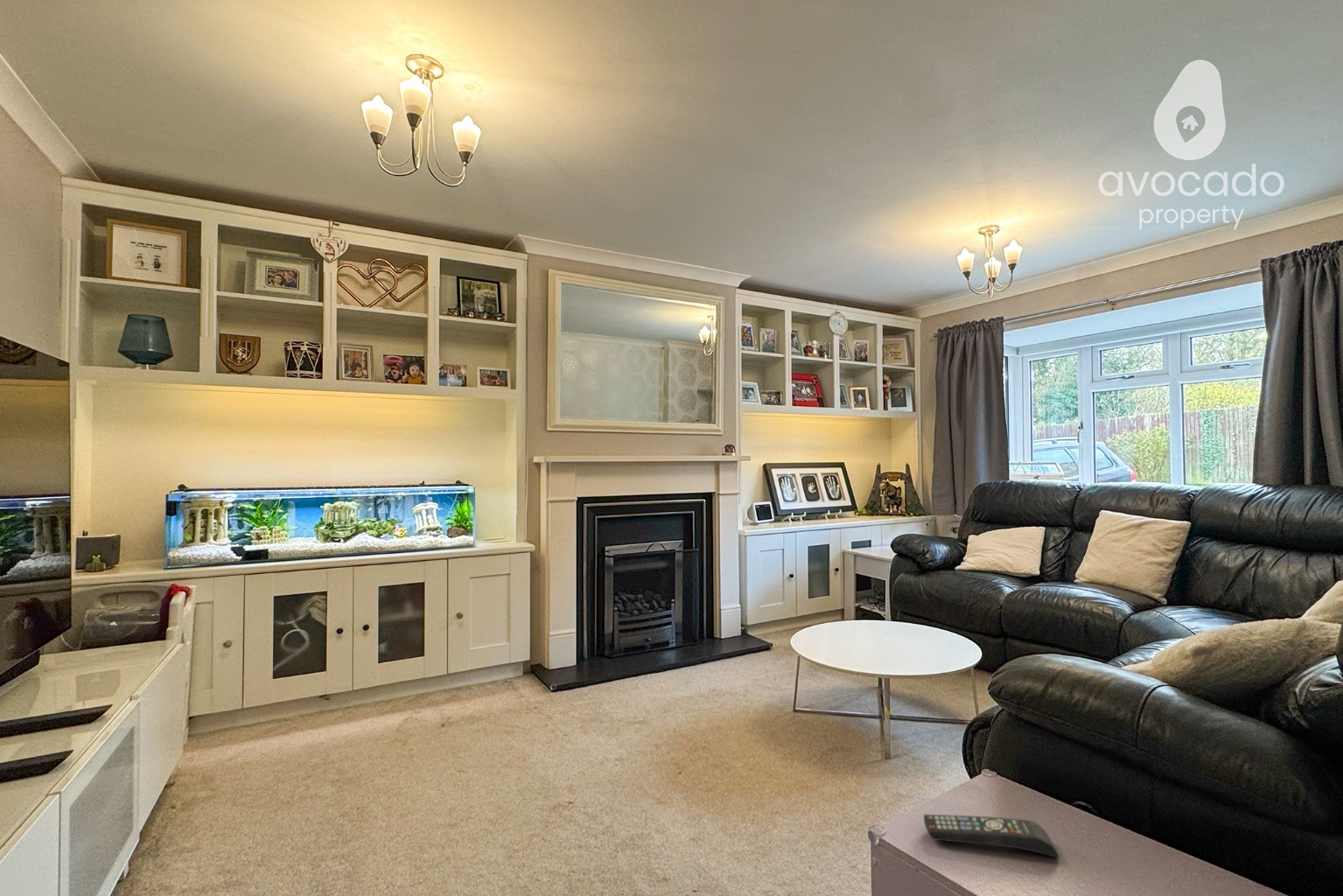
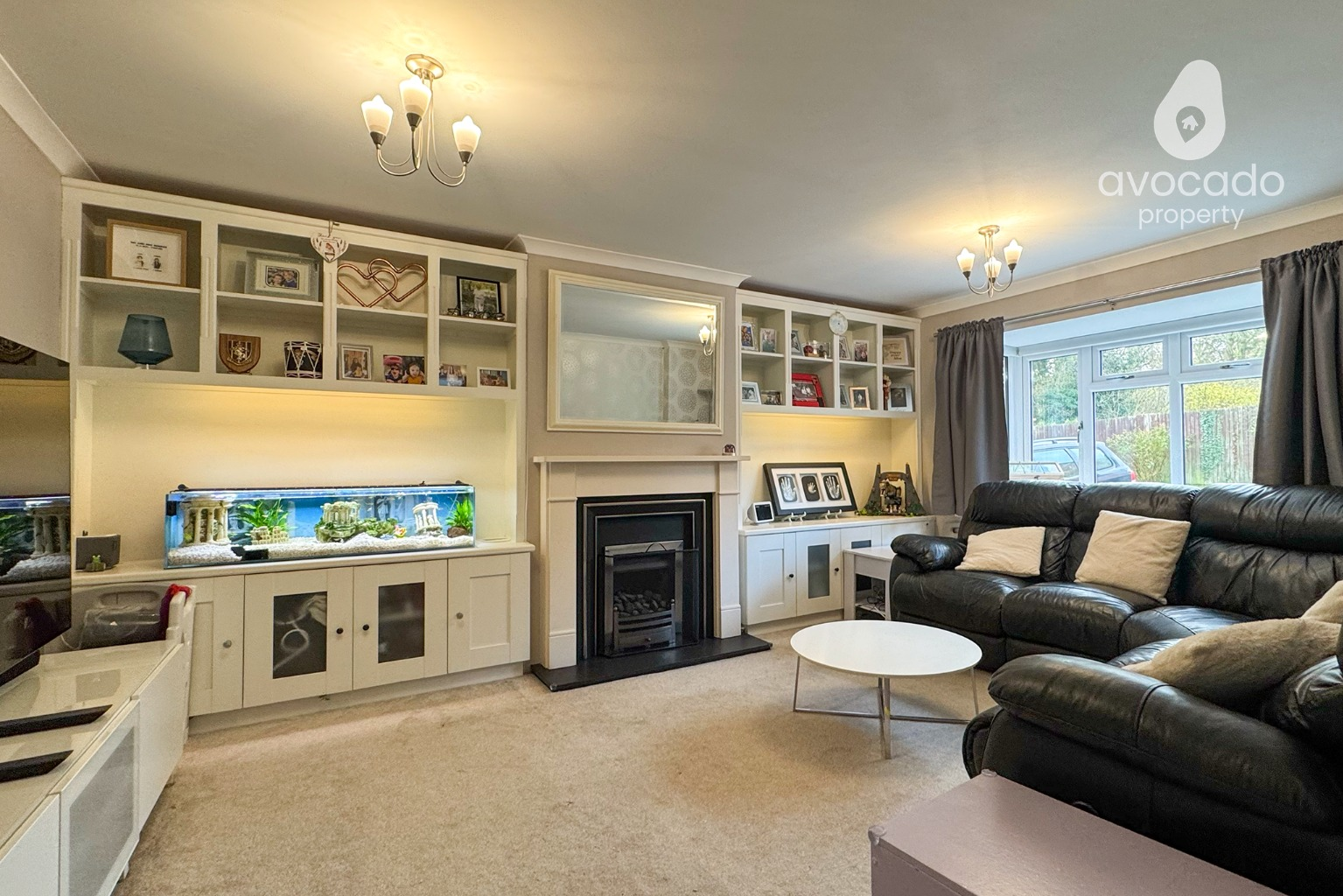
- remote control [923,814,1060,858]
